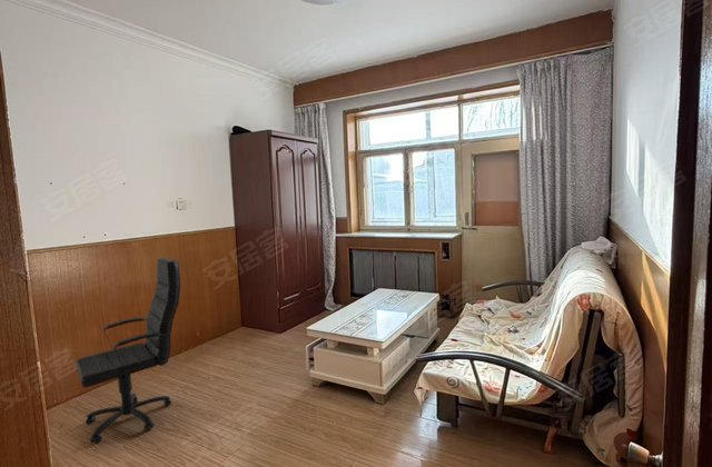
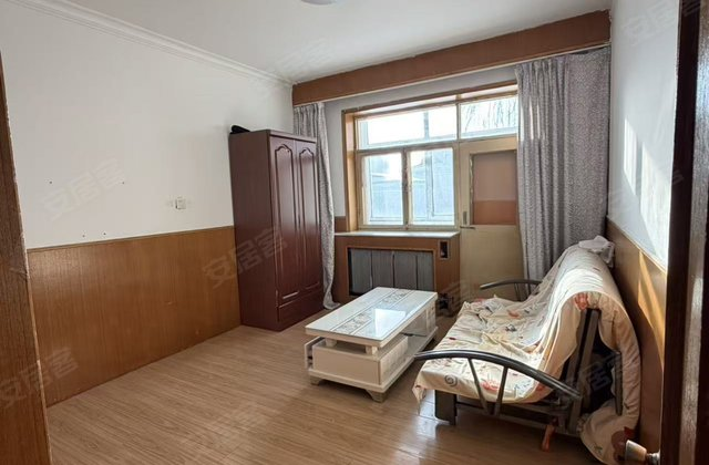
- office chair [76,257,181,444]
